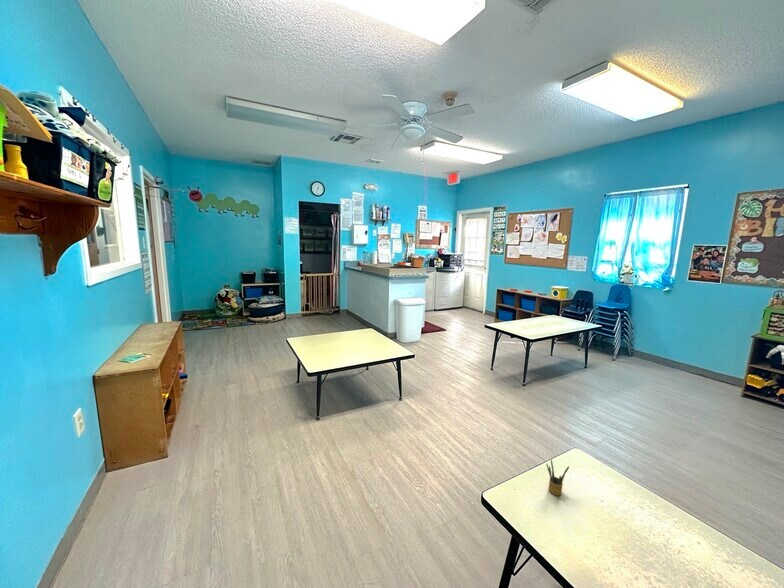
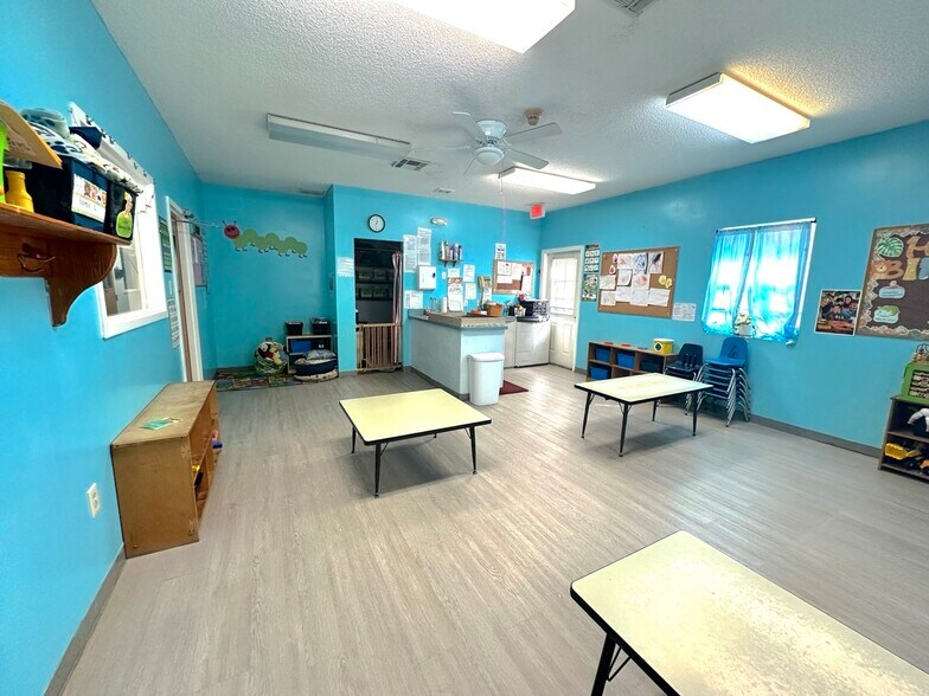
- pencil box [545,459,570,497]
